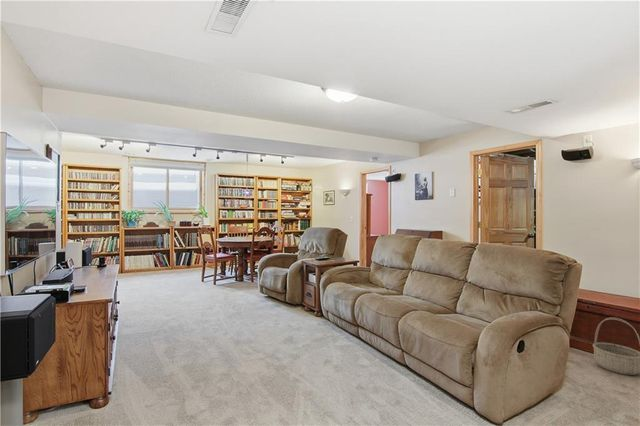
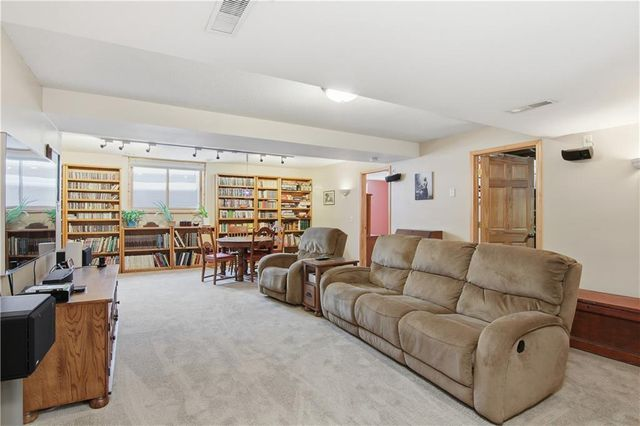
- basket [592,316,640,376]
